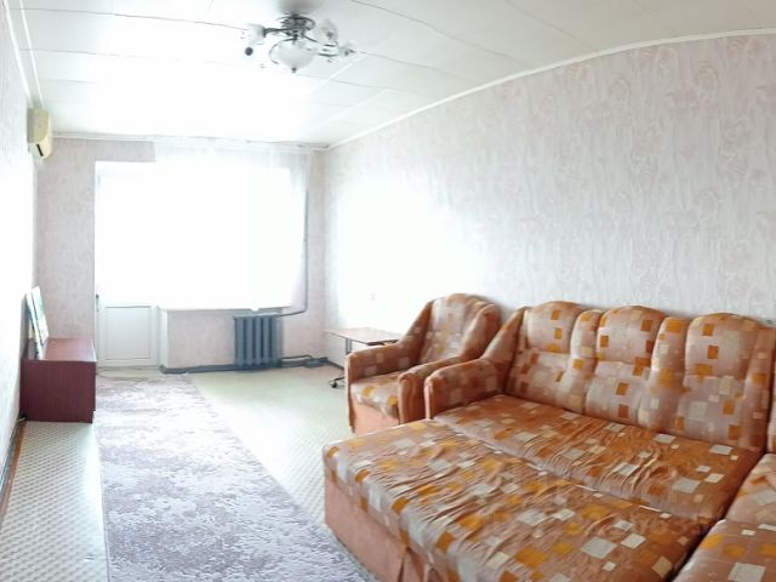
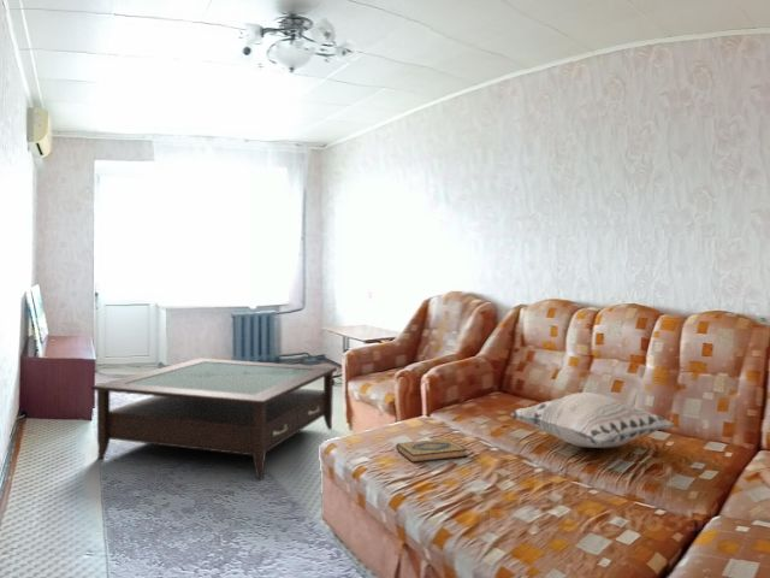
+ coffee table [90,356,338,480]
+ hardback book [396,437,468,464]
+ decorative pillow [509,391,676,449]
